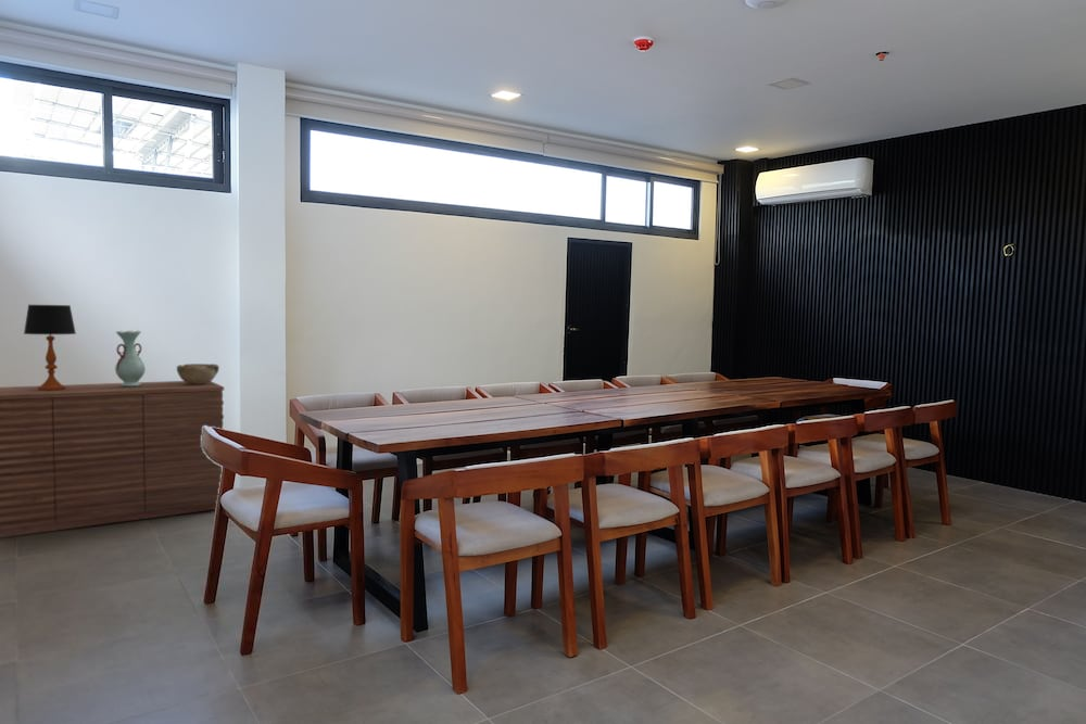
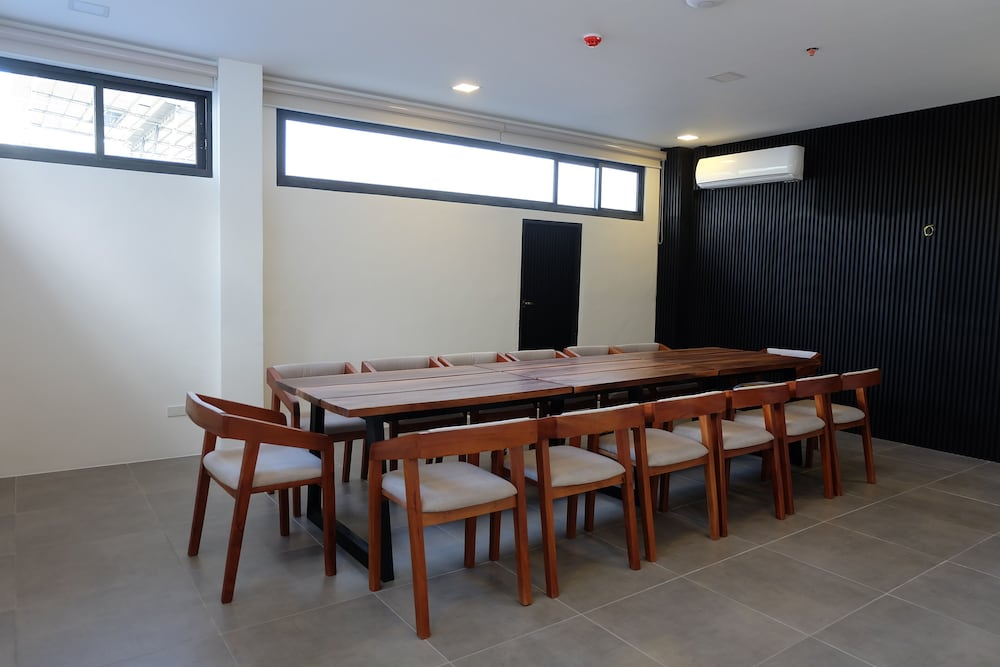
- decorative vase [114,330,147,388]
- decorative bowl [176,363,220,384]
- sideboard [0,380,225,538]
- table lamp [23,304,77,391]
